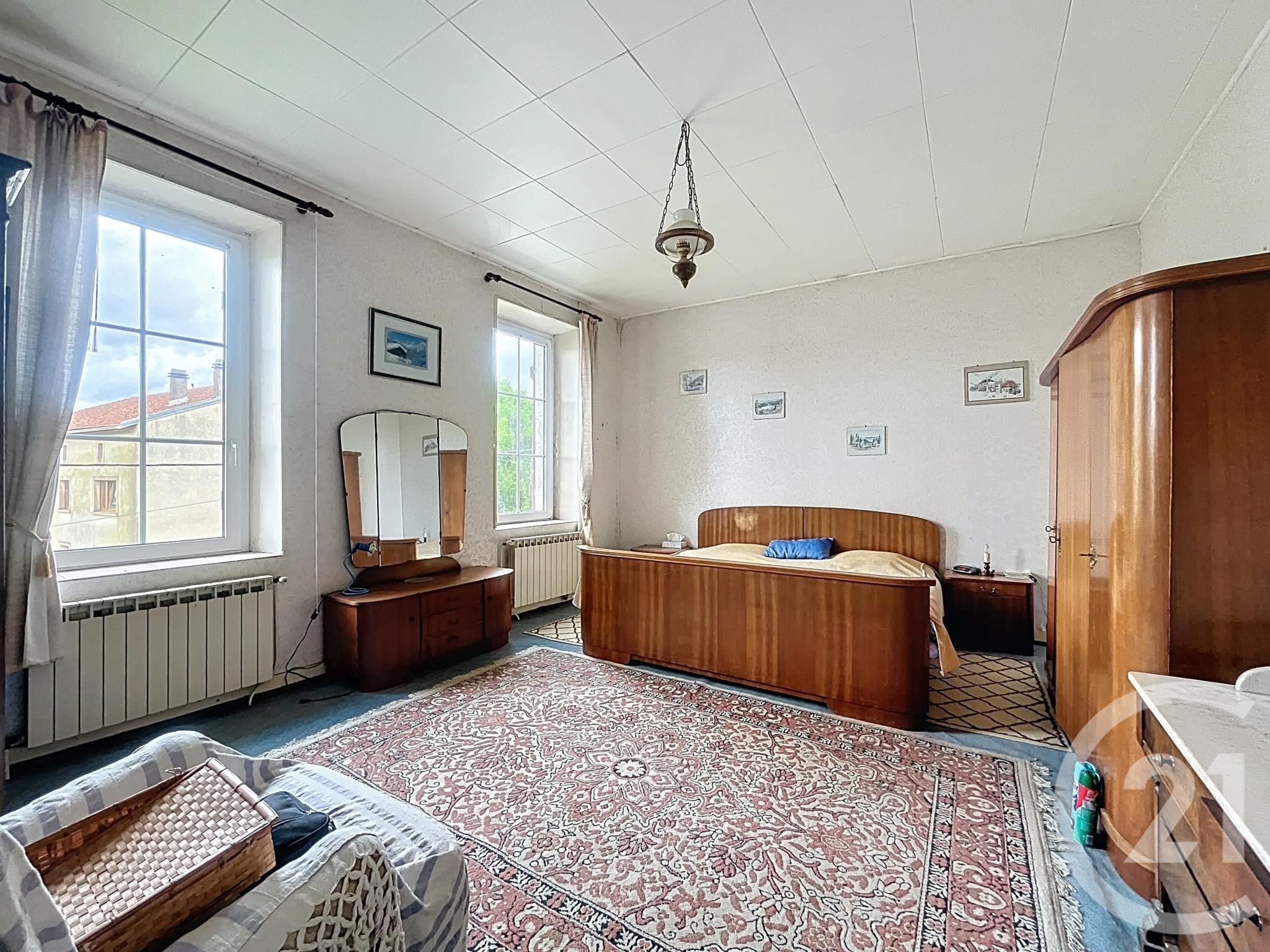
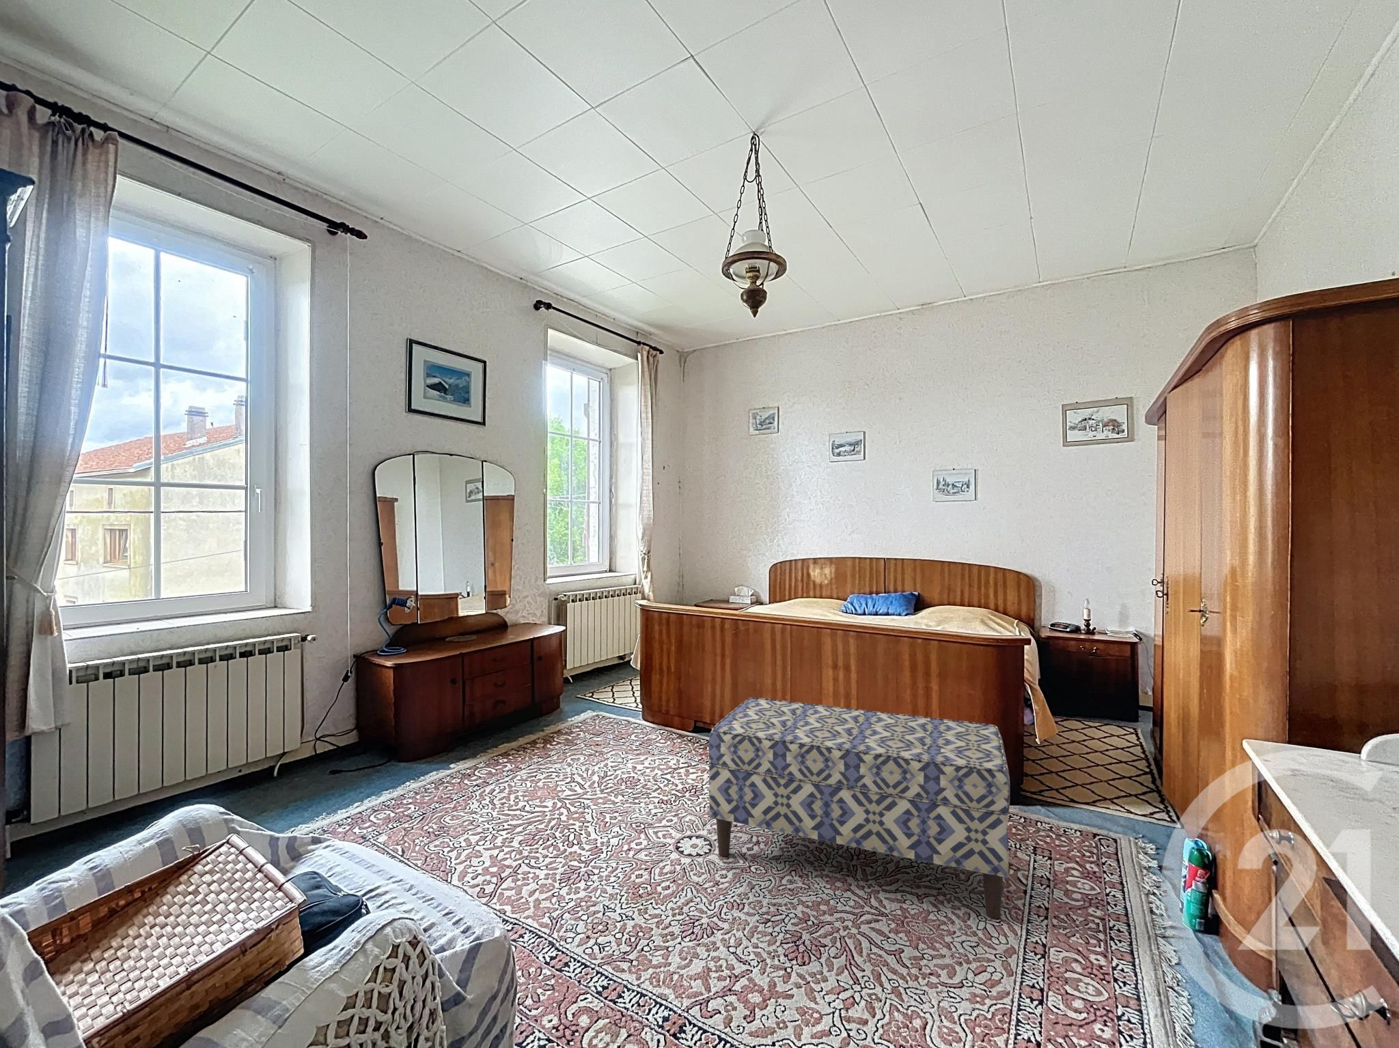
+ bench [707,697,1010,919]
